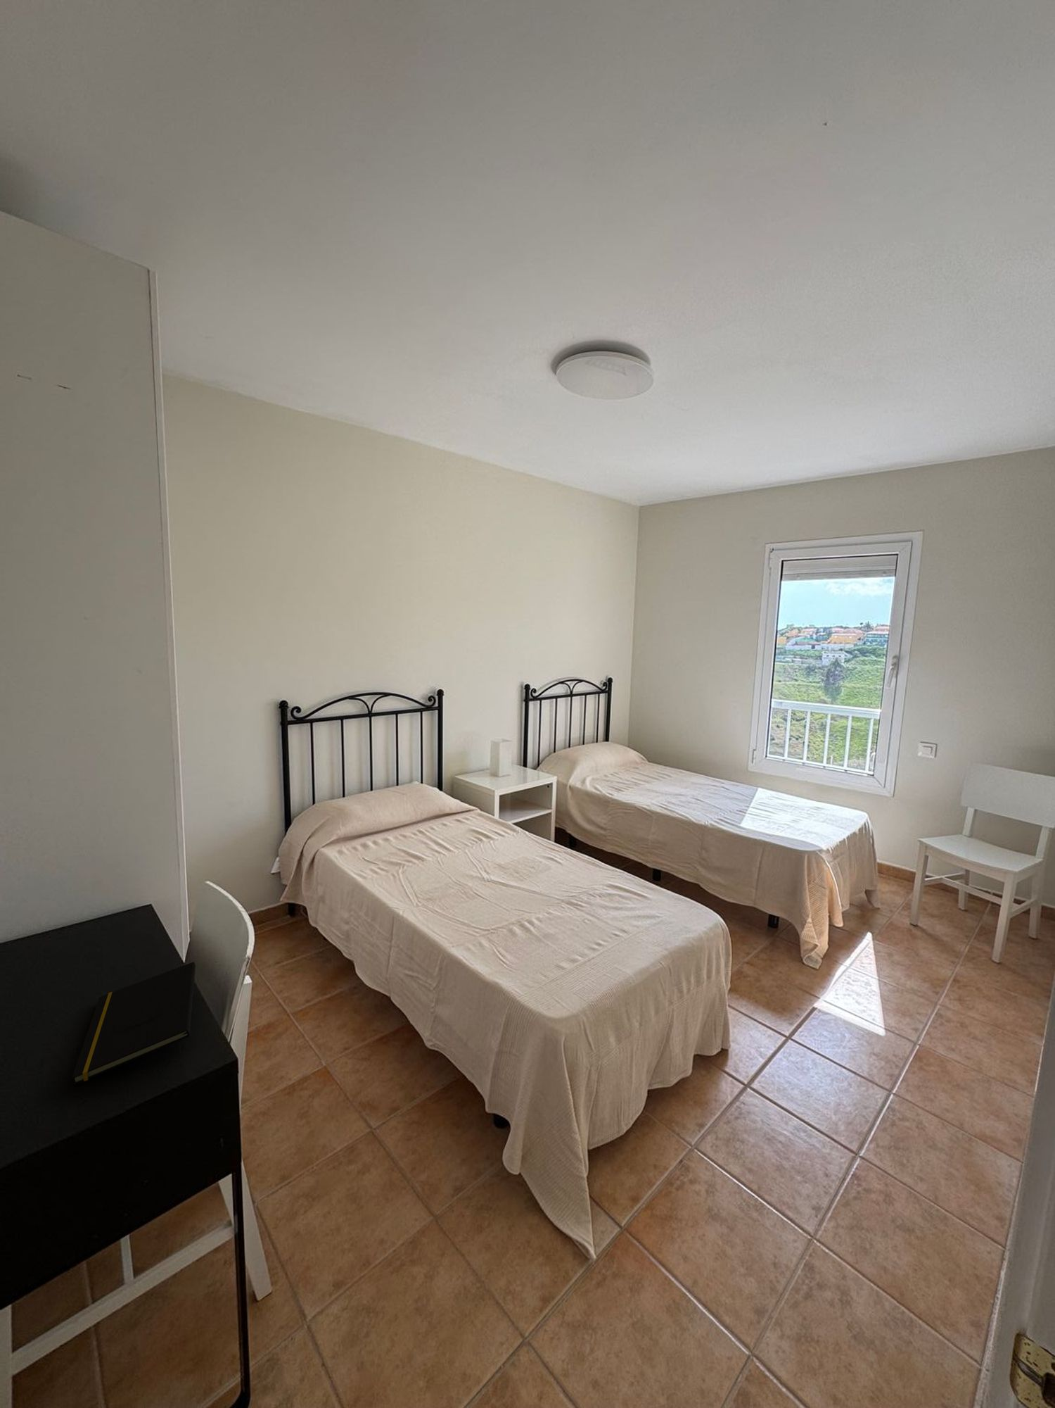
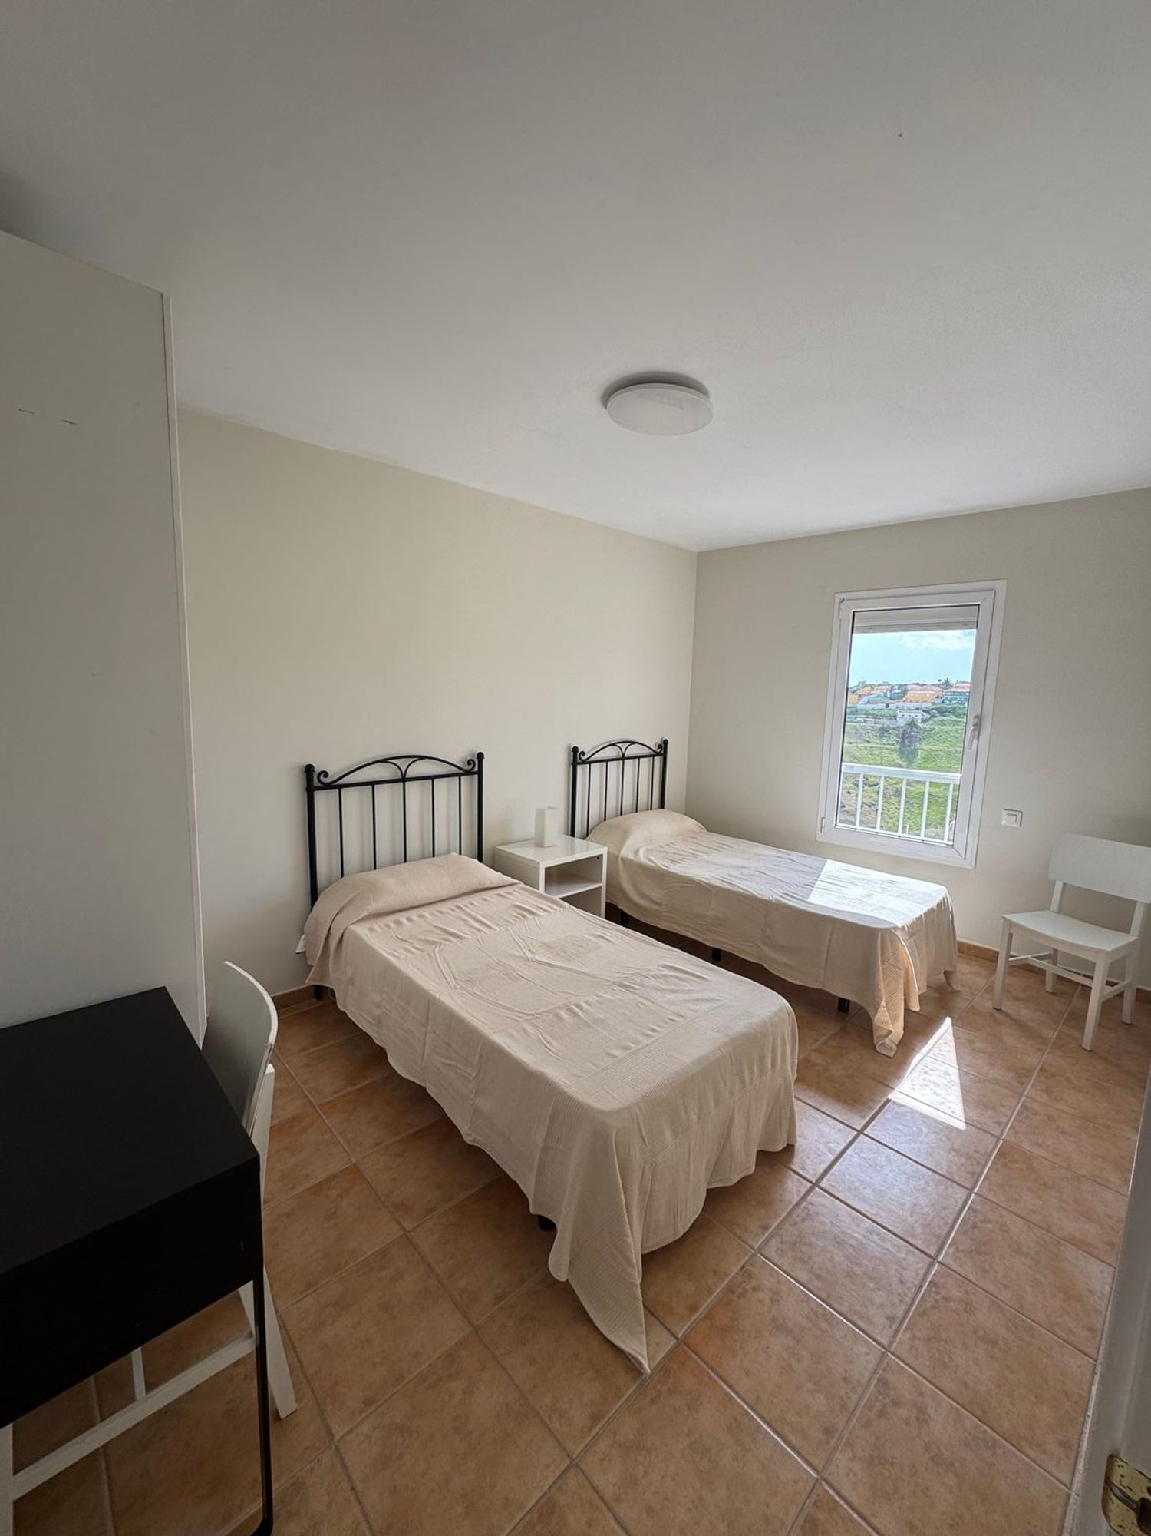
- notepad [71,961,196,1085]
